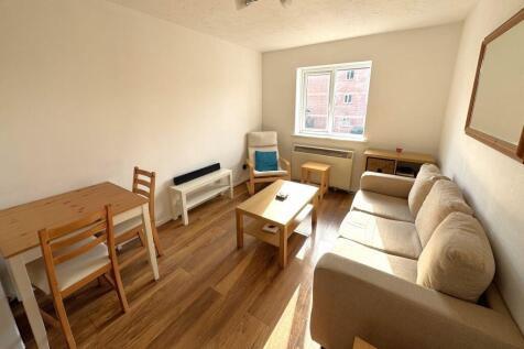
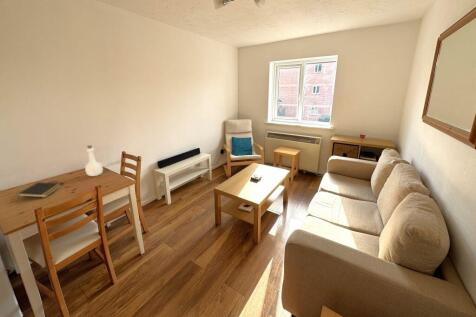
+ bottle [84,144,104,177]
+ notepad [16,181,63,201]
